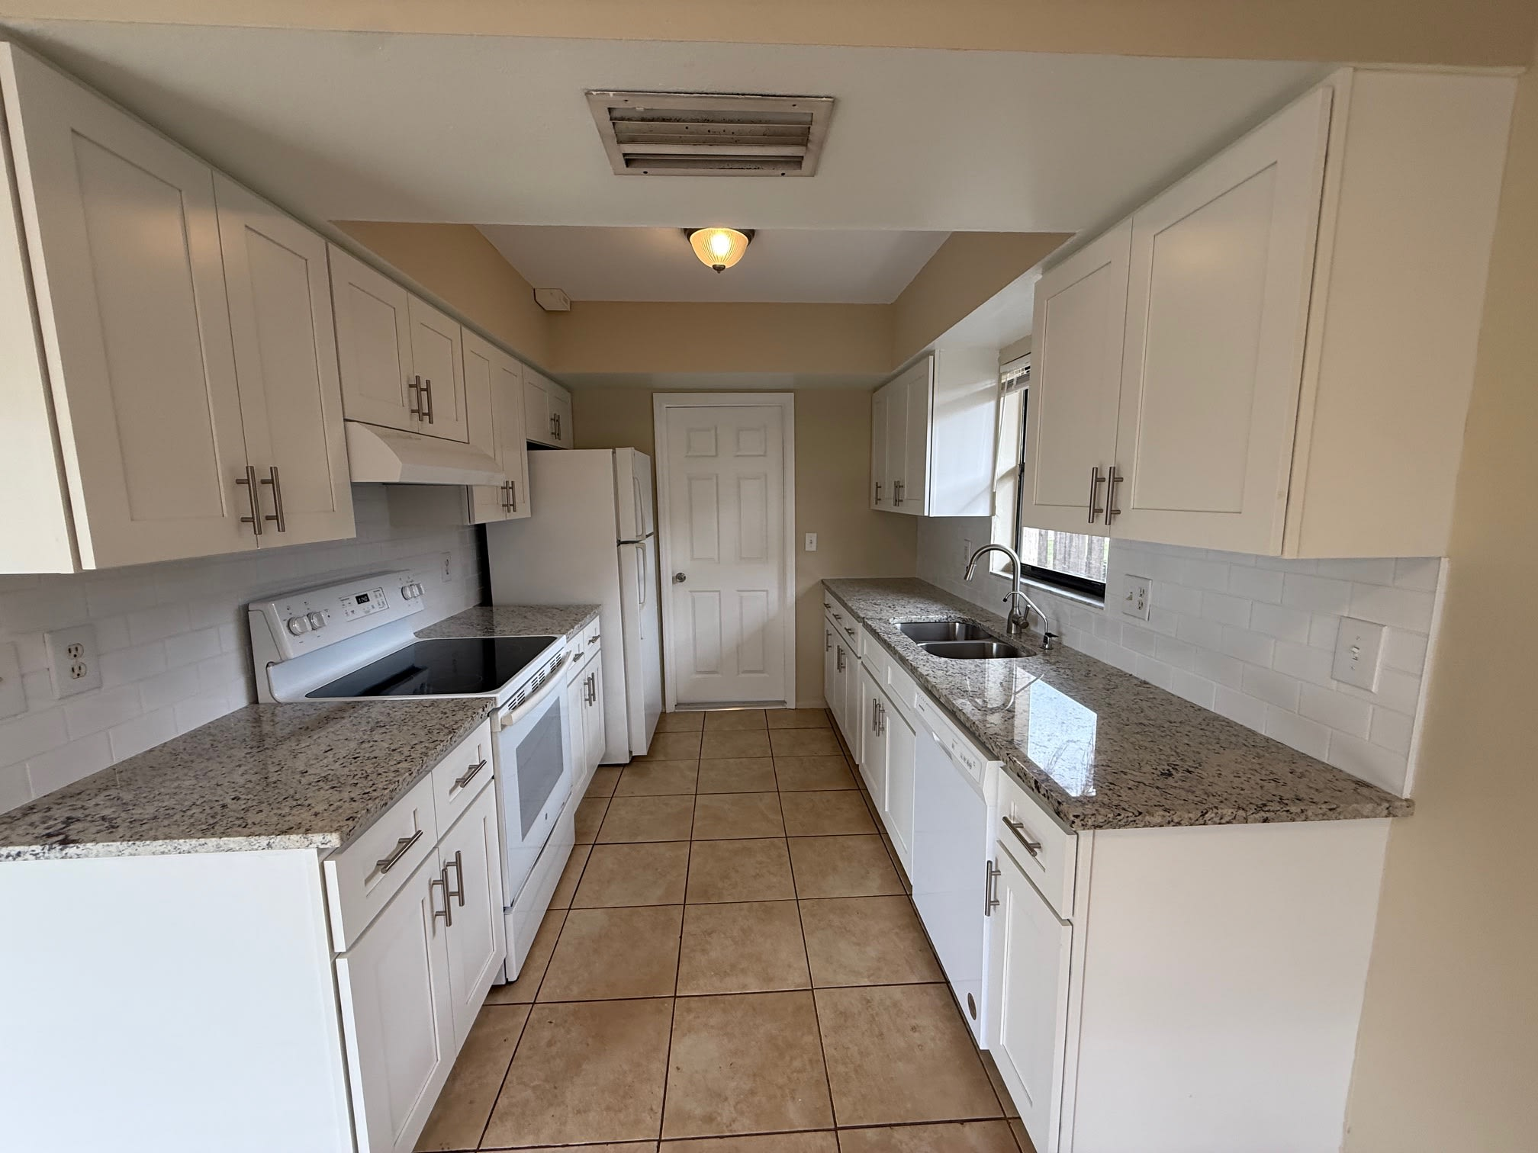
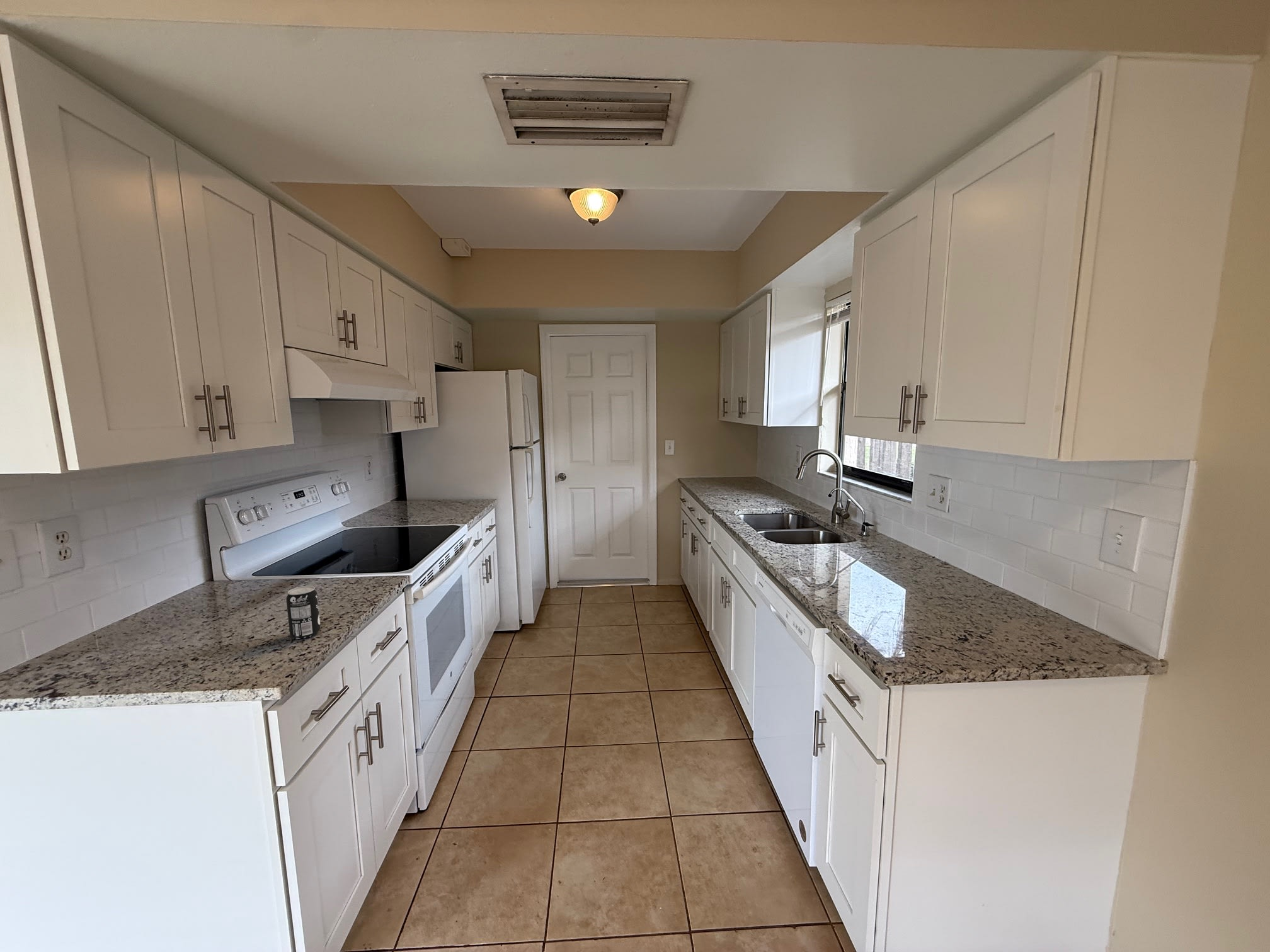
+ beverage can [285,586,321,640]
